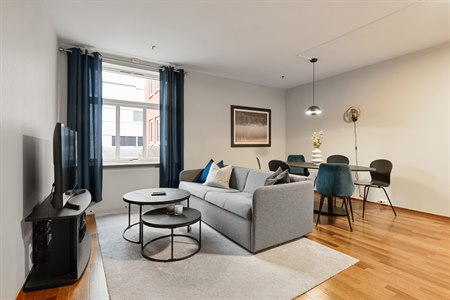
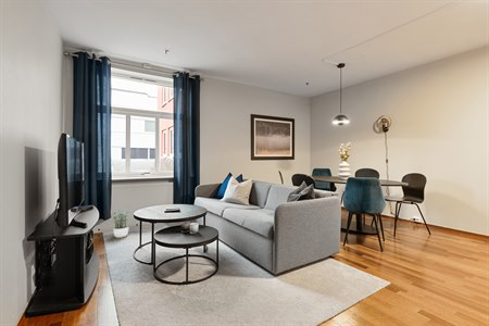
+ potted plant [110,209,129,239]
